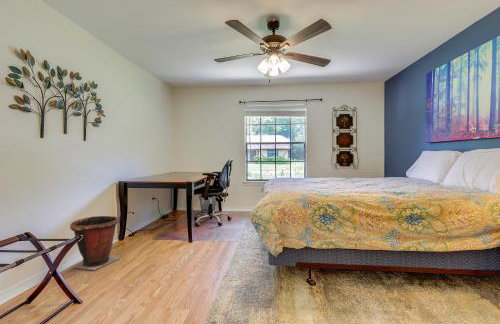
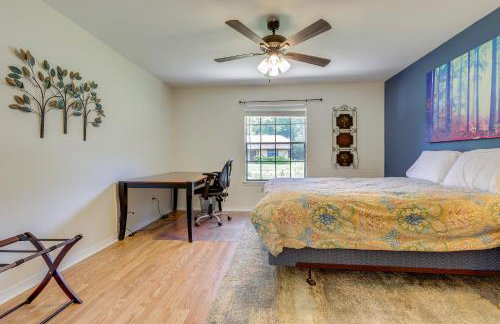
- waste bin [69,215,122,271]
